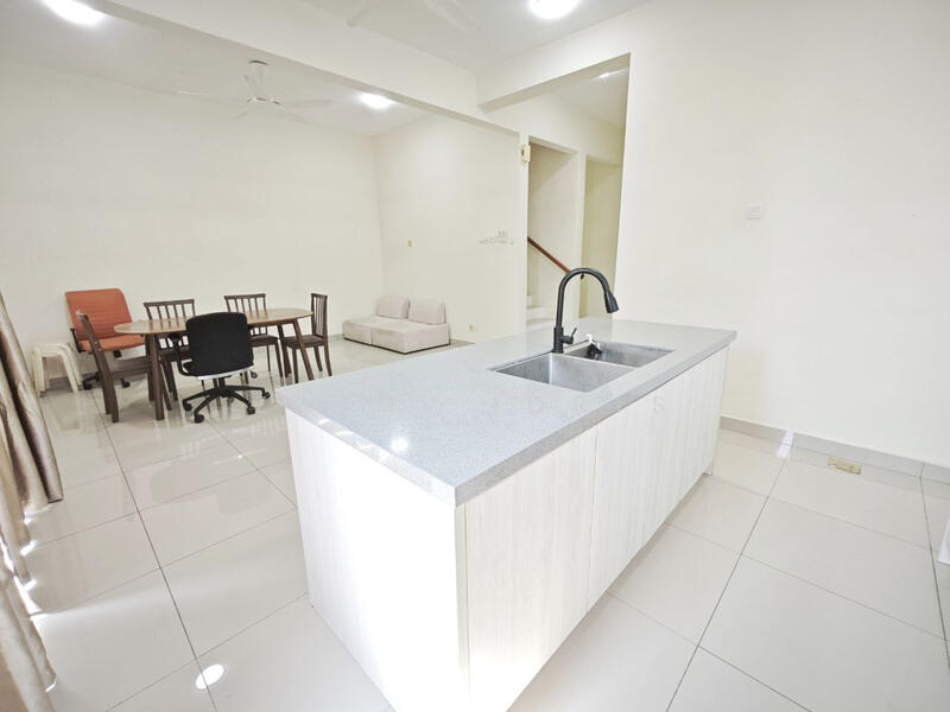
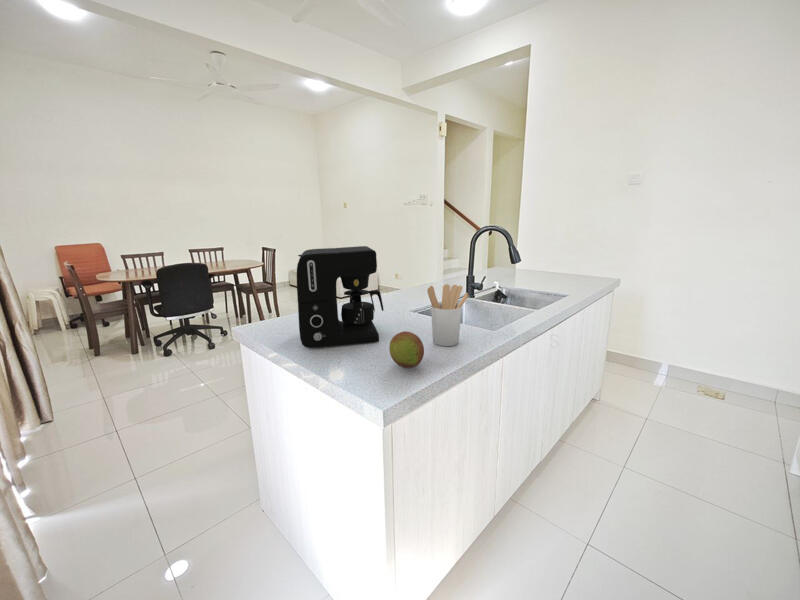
+ utensil holder [426,283,469,347]
+ fruit [388,331,425,369]
+ coffee maker [296,245,384,349]
